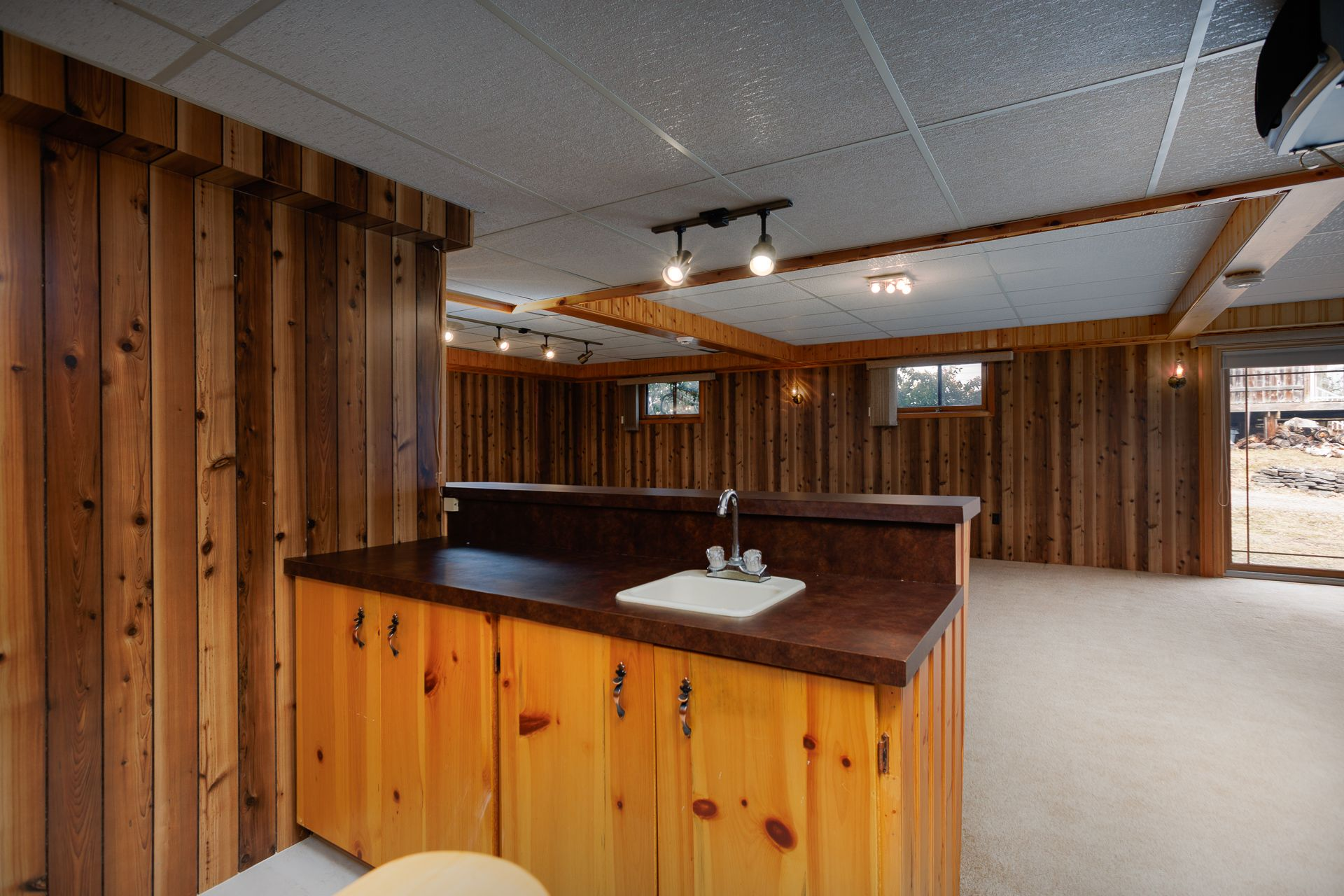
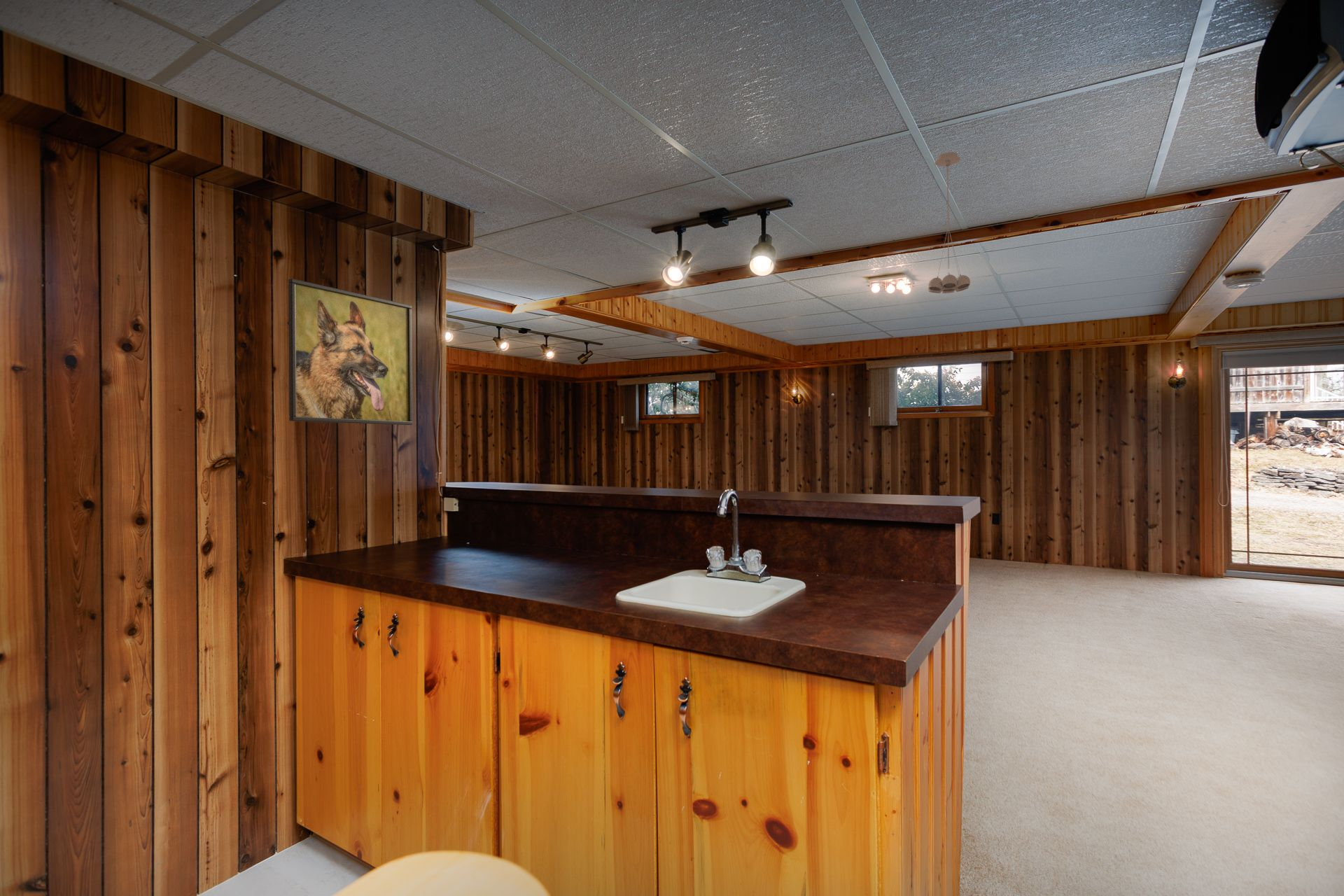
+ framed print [288,278,413,426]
+ pendant light [928,151,971,294]
